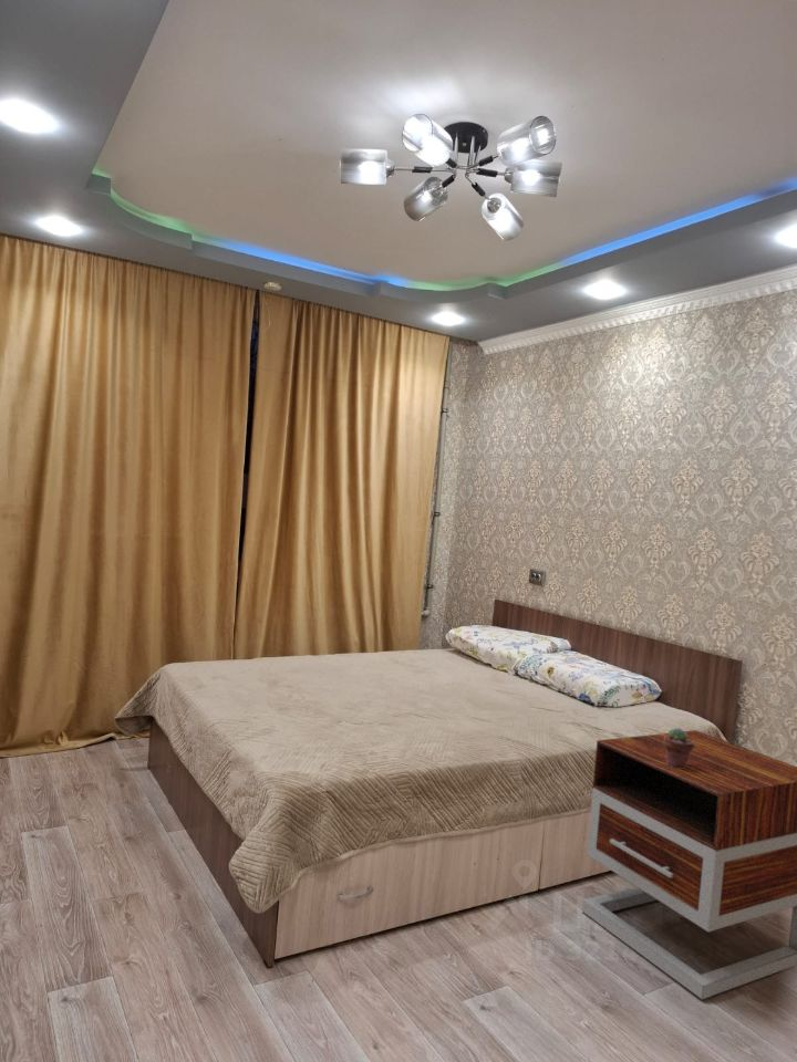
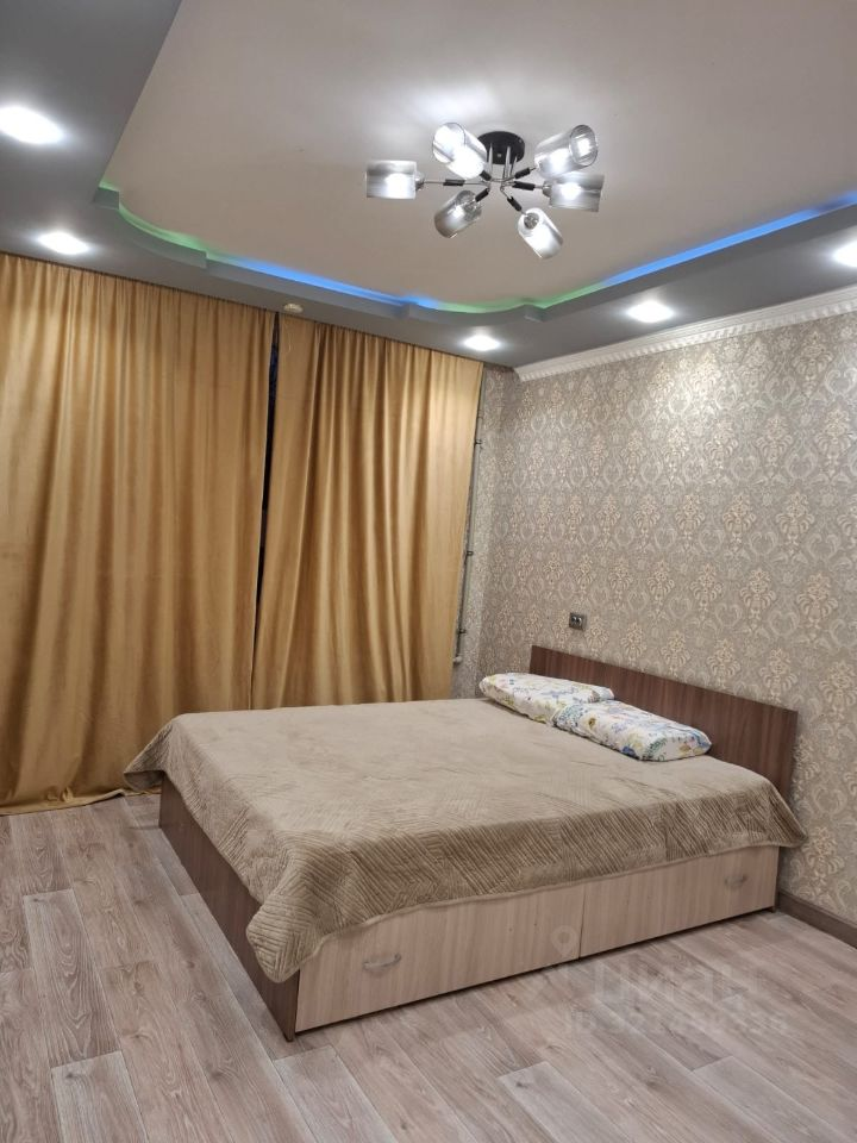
- nightstand [581,729,797,1001]
- potted succulent [664,727,694,769]
